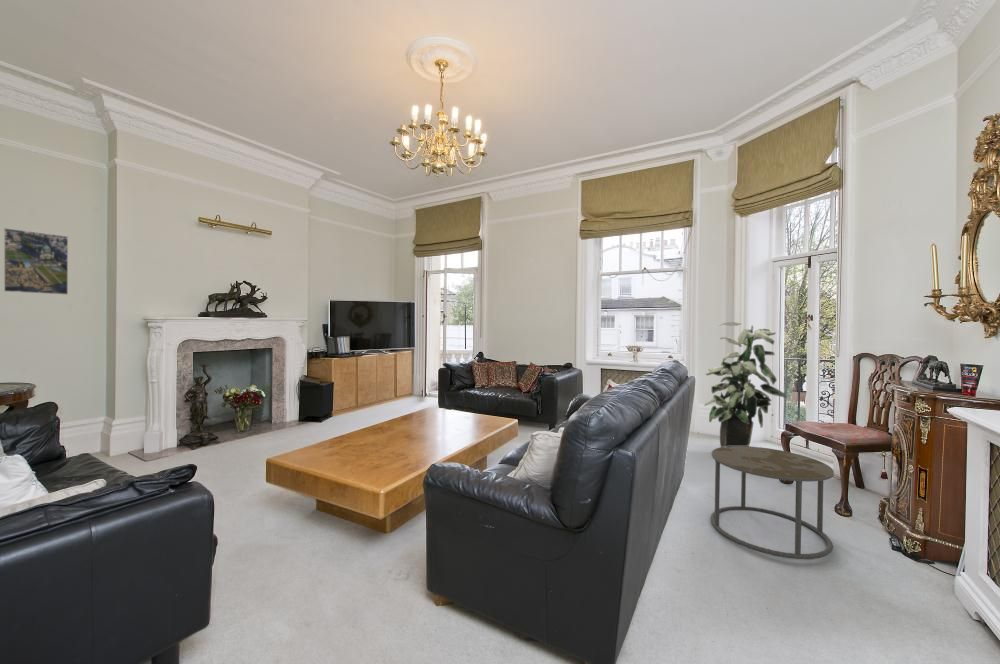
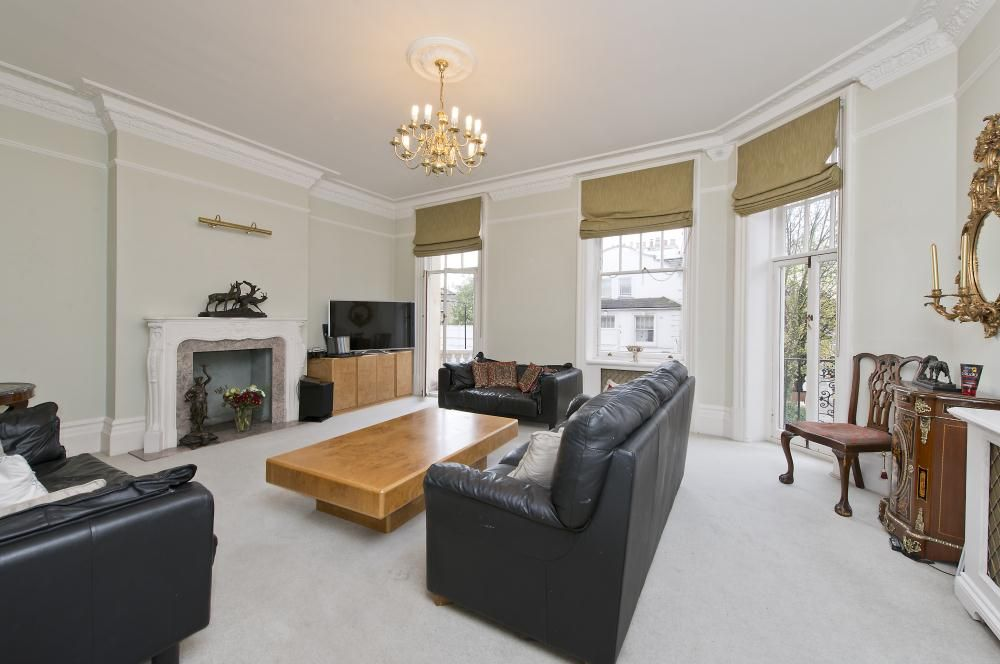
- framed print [3,227,69,296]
- side table [709,445,835,560]
- indoor plant [703,321,787,447]
